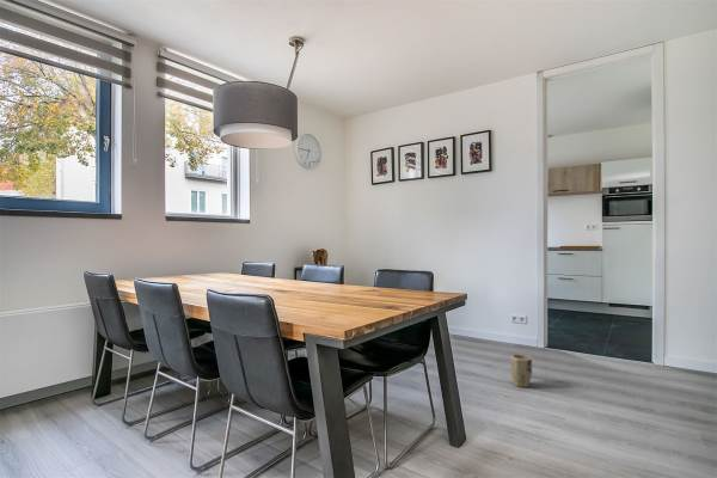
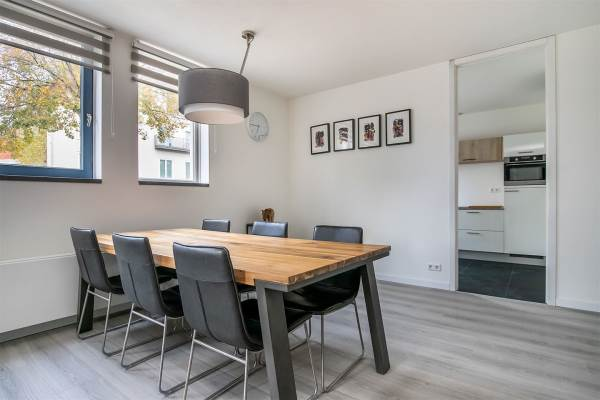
- plant pot [510,353,533,388]
